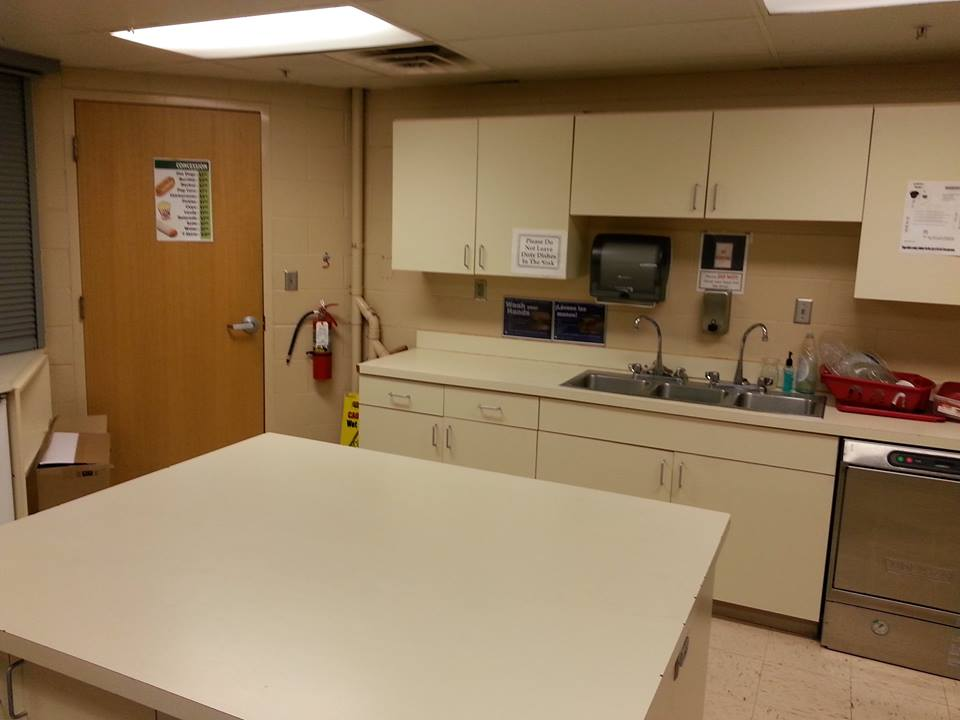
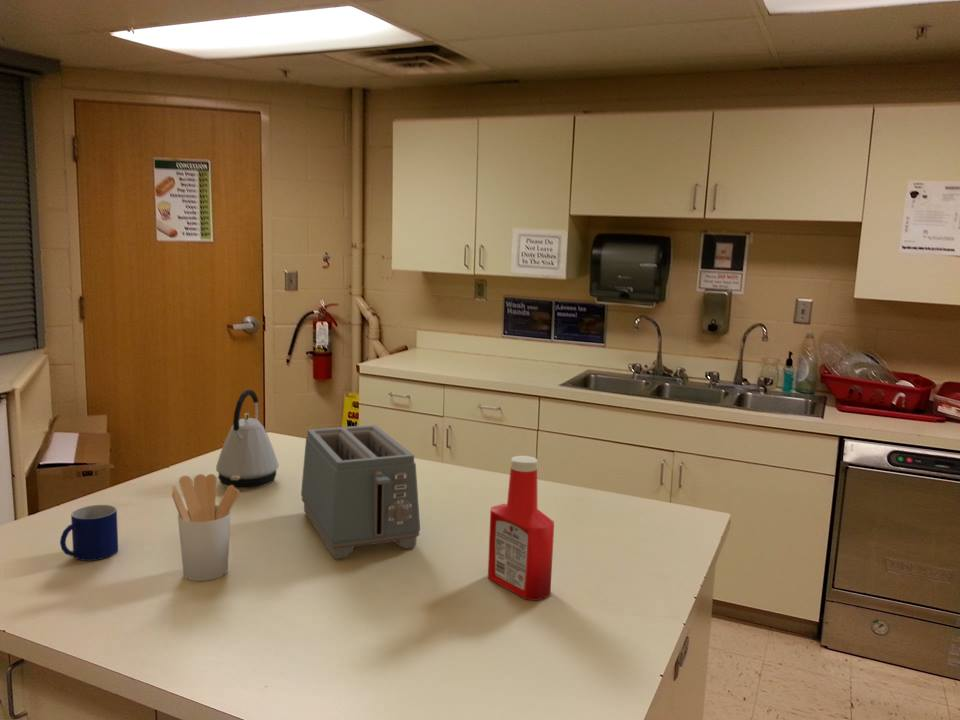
+ mug [59,504,119,562]
+ soap bottle [487,455,555,601]
+ kettle [215,389,279,490]
+ toaster [300,424,421,560]
+ utensil holder [171,473,240,582]
